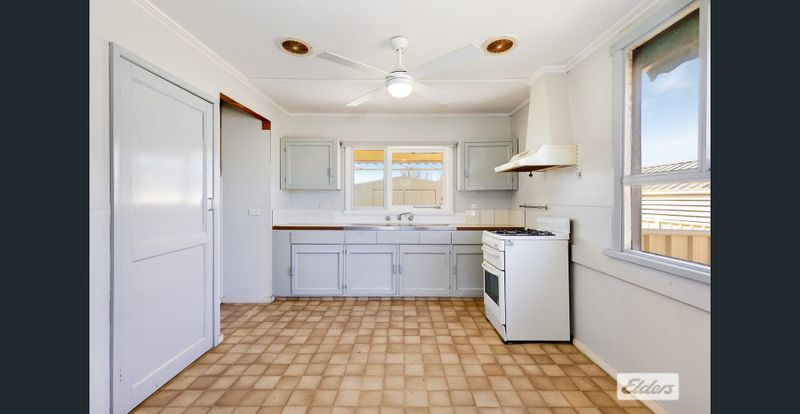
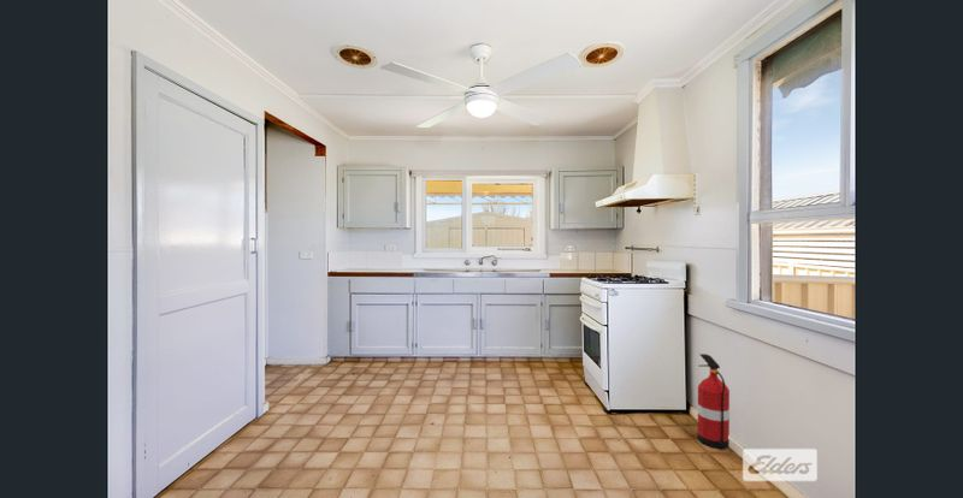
+ fire extinguisher [697,352,731,450]
